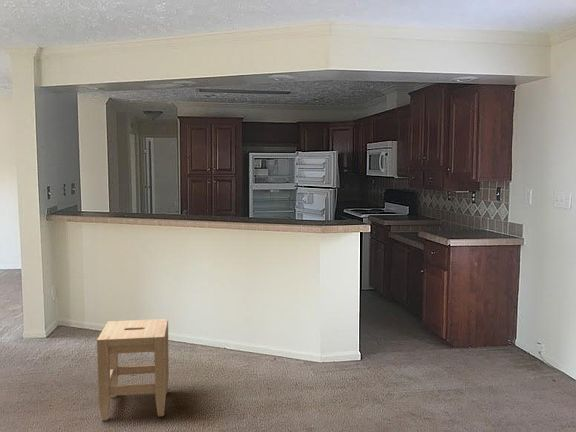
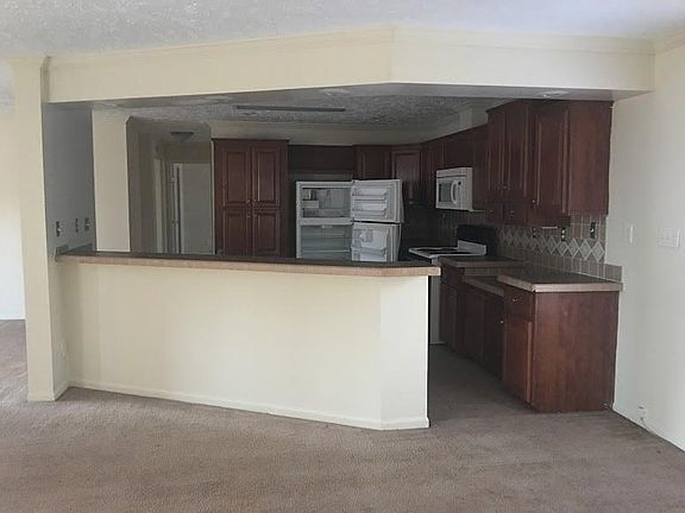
- stool [96,318,170,421]
